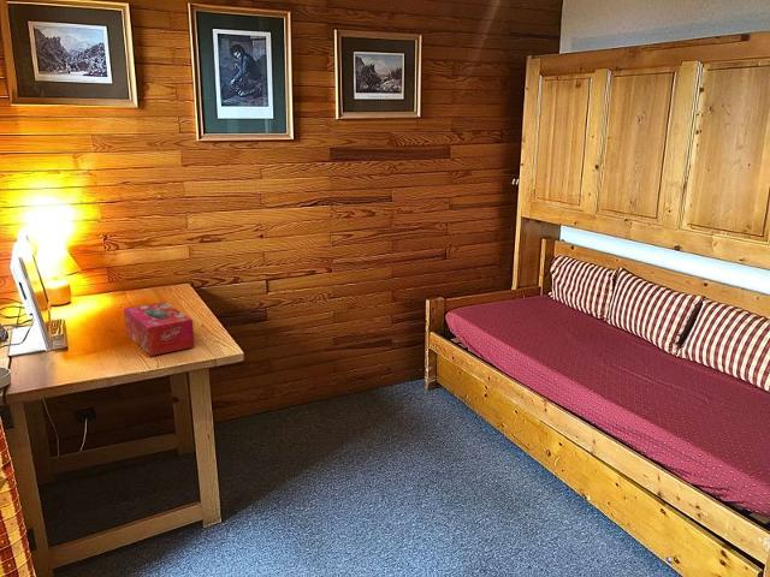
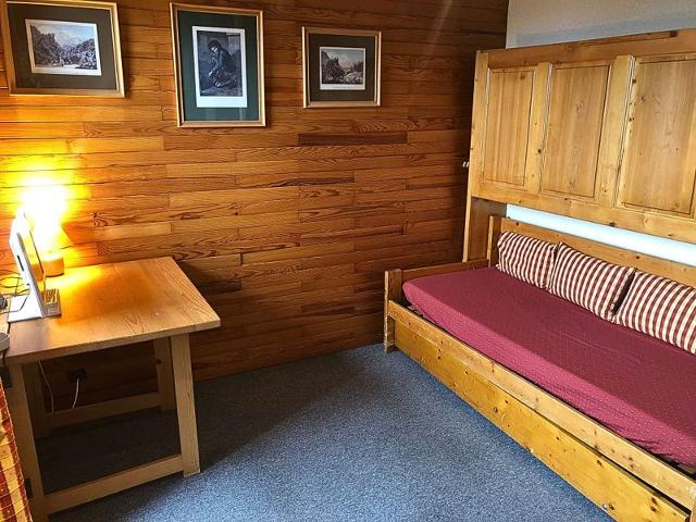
- tissue box [123,301,196,357]
